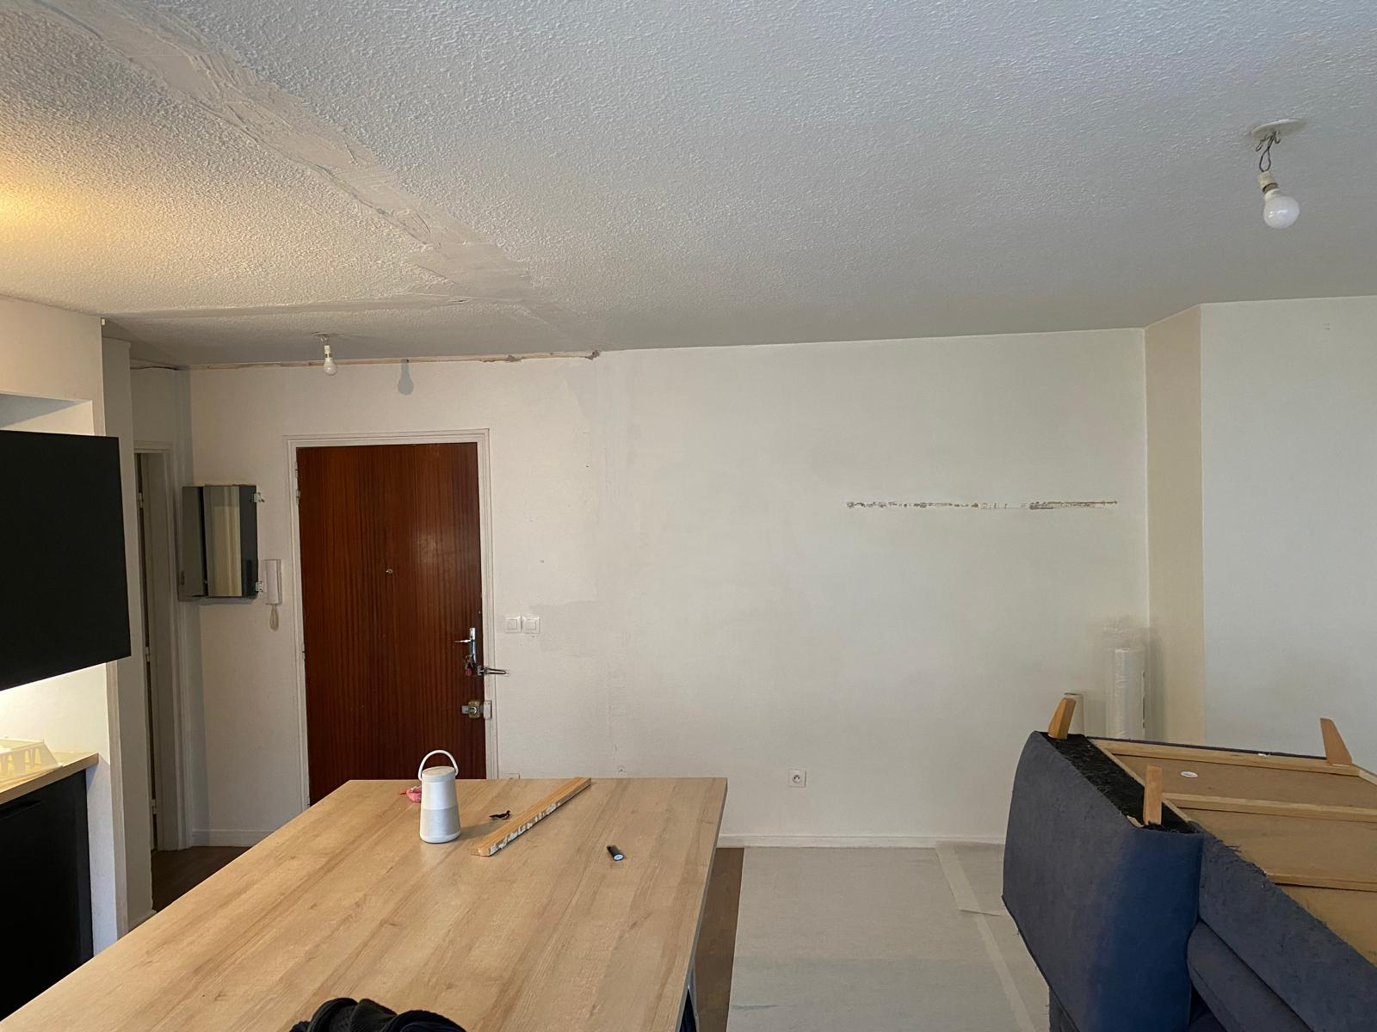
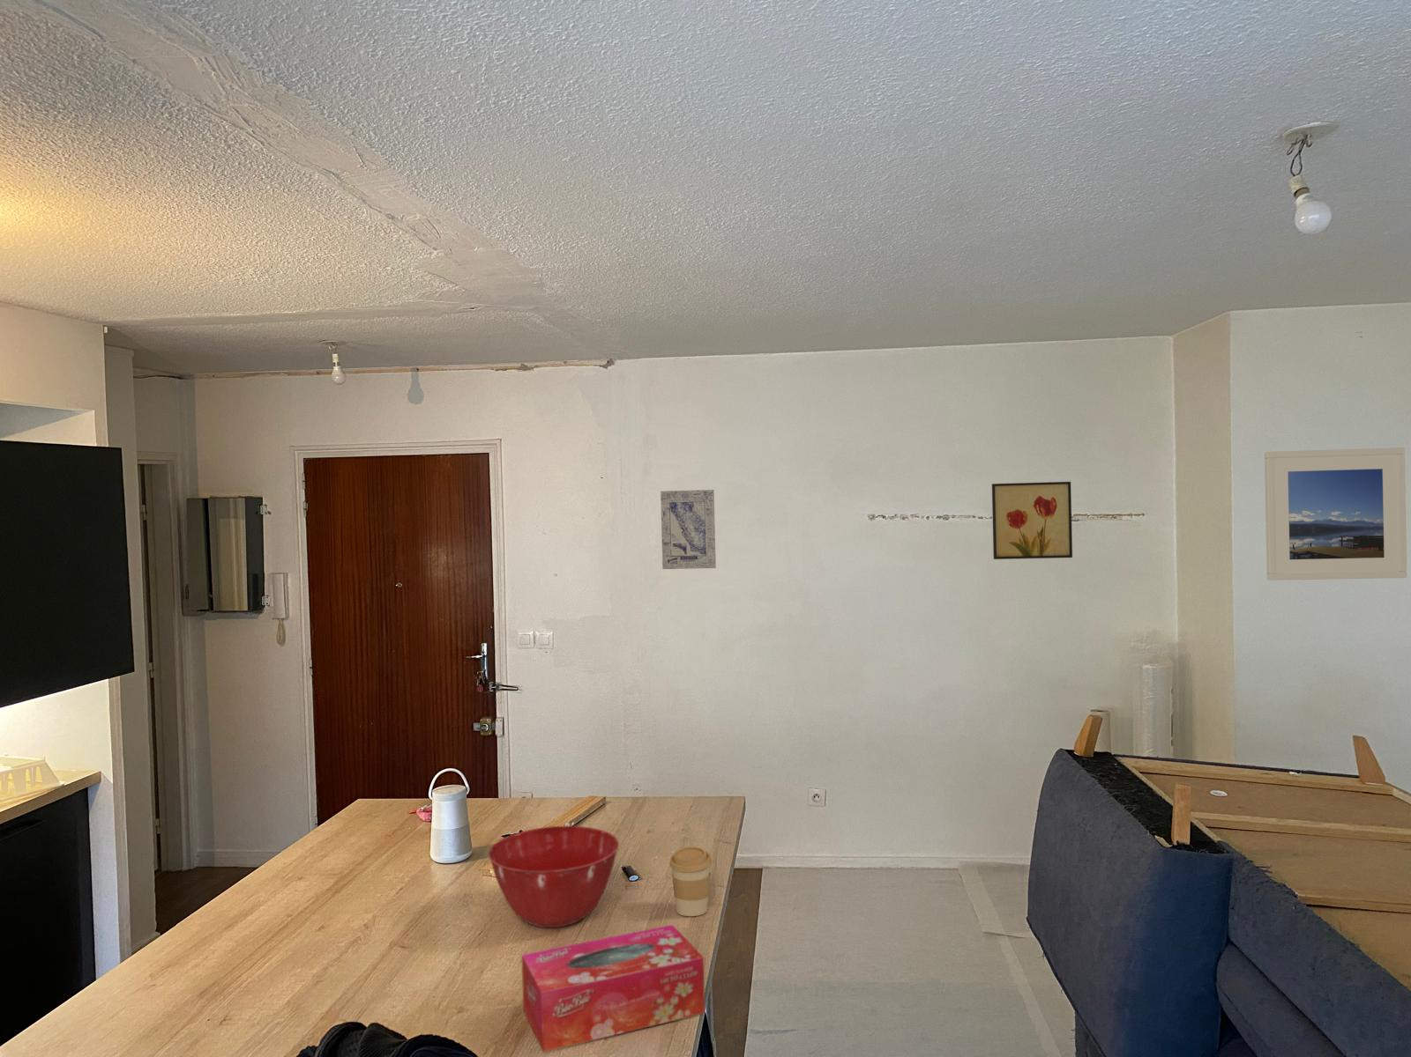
+ wall art [660,489,717,570]
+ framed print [1263,446,1408,582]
+ wall art [991,481,1073,561]
+ coffee cup [669,846,712,917]
+ mixing bowl [488,825,620,928]
+ tissue box [521,924,706,1054]
